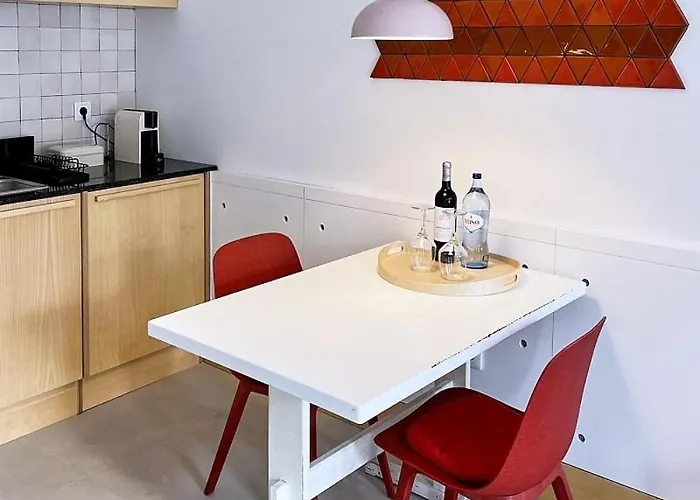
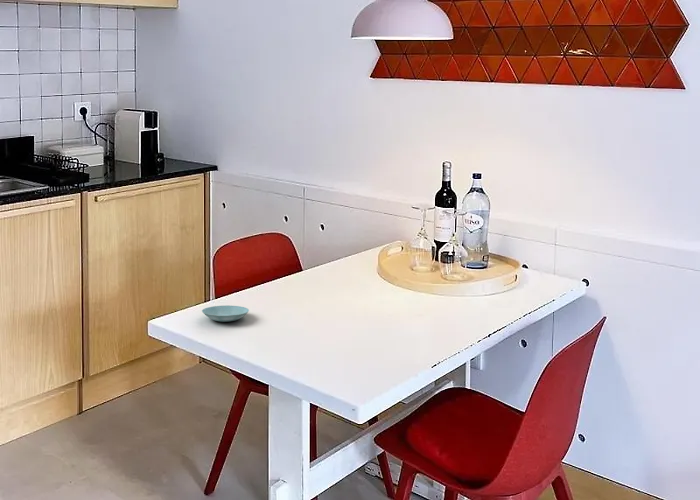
+ saucer [201,305,250,323]
